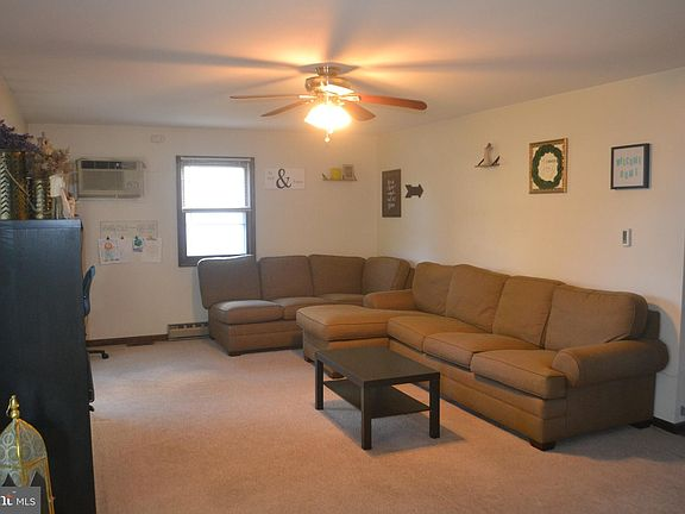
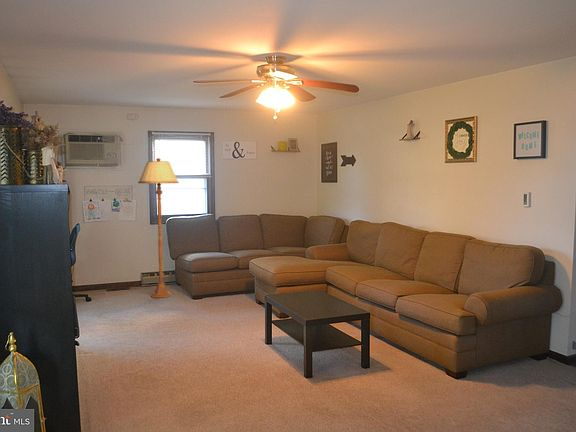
+ floor lamp [137,157,179,299]
